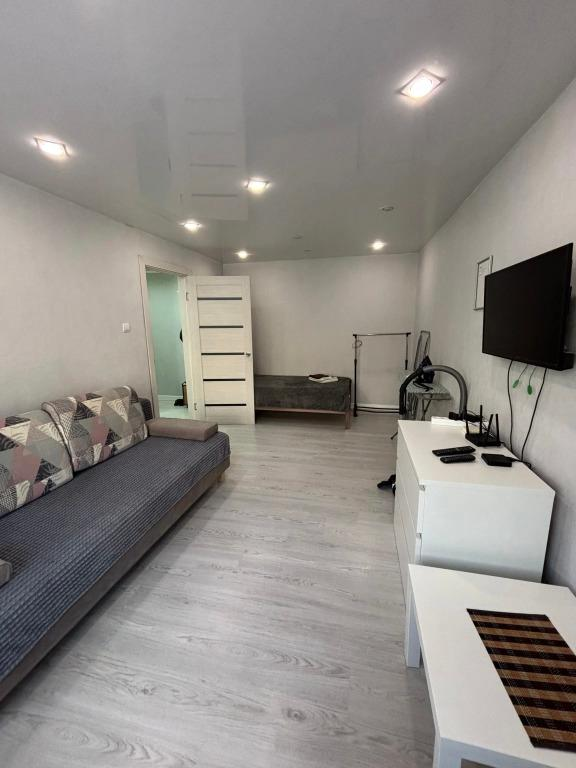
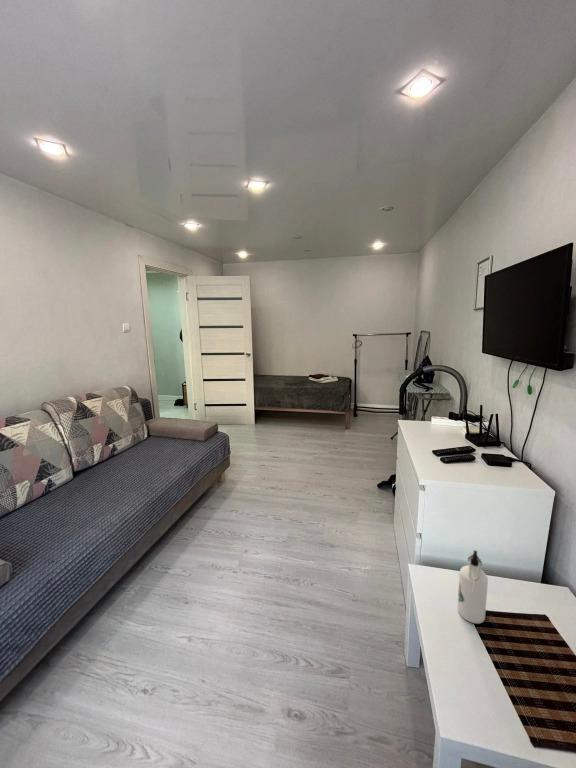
+ water bottle [456,549,489,625]
